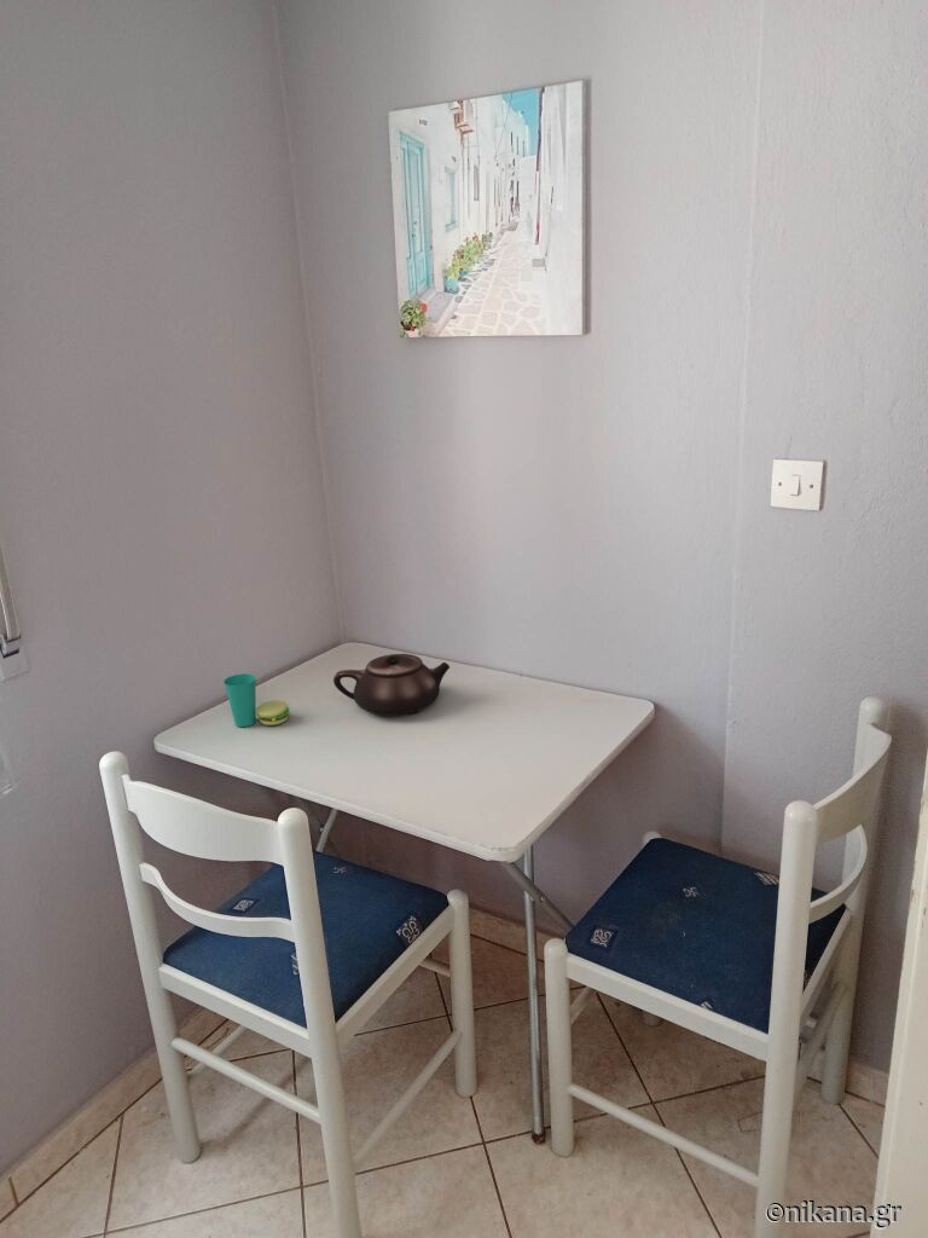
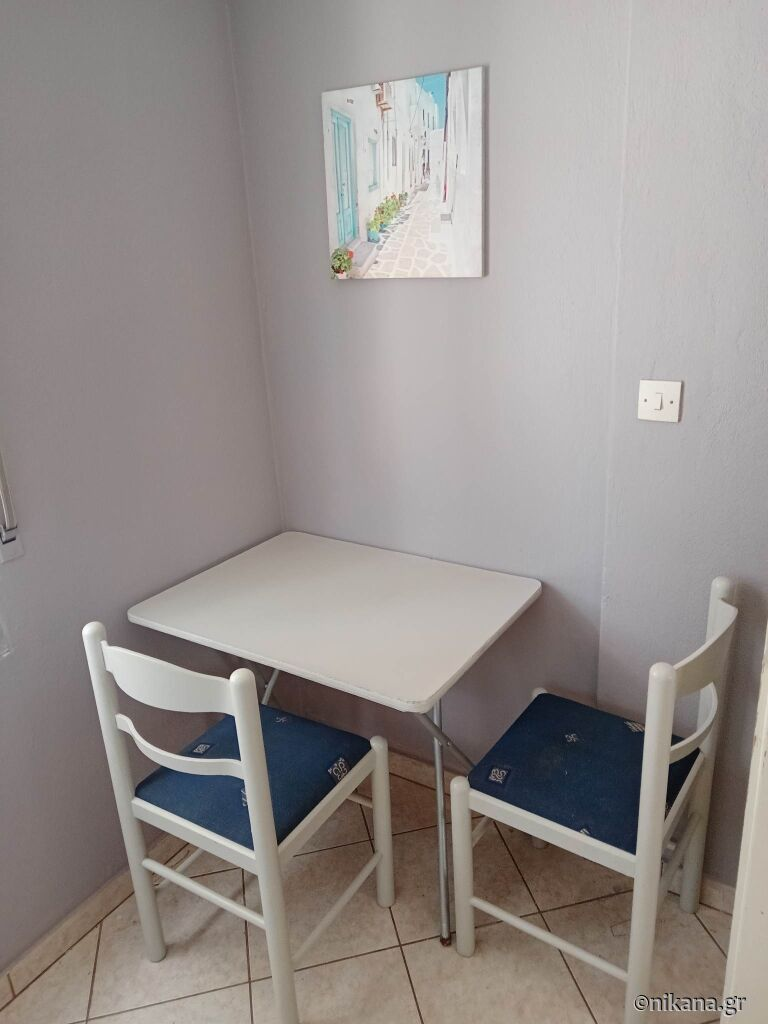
- cup [222,672,291,728]
- teapot [332,653,451,717]
